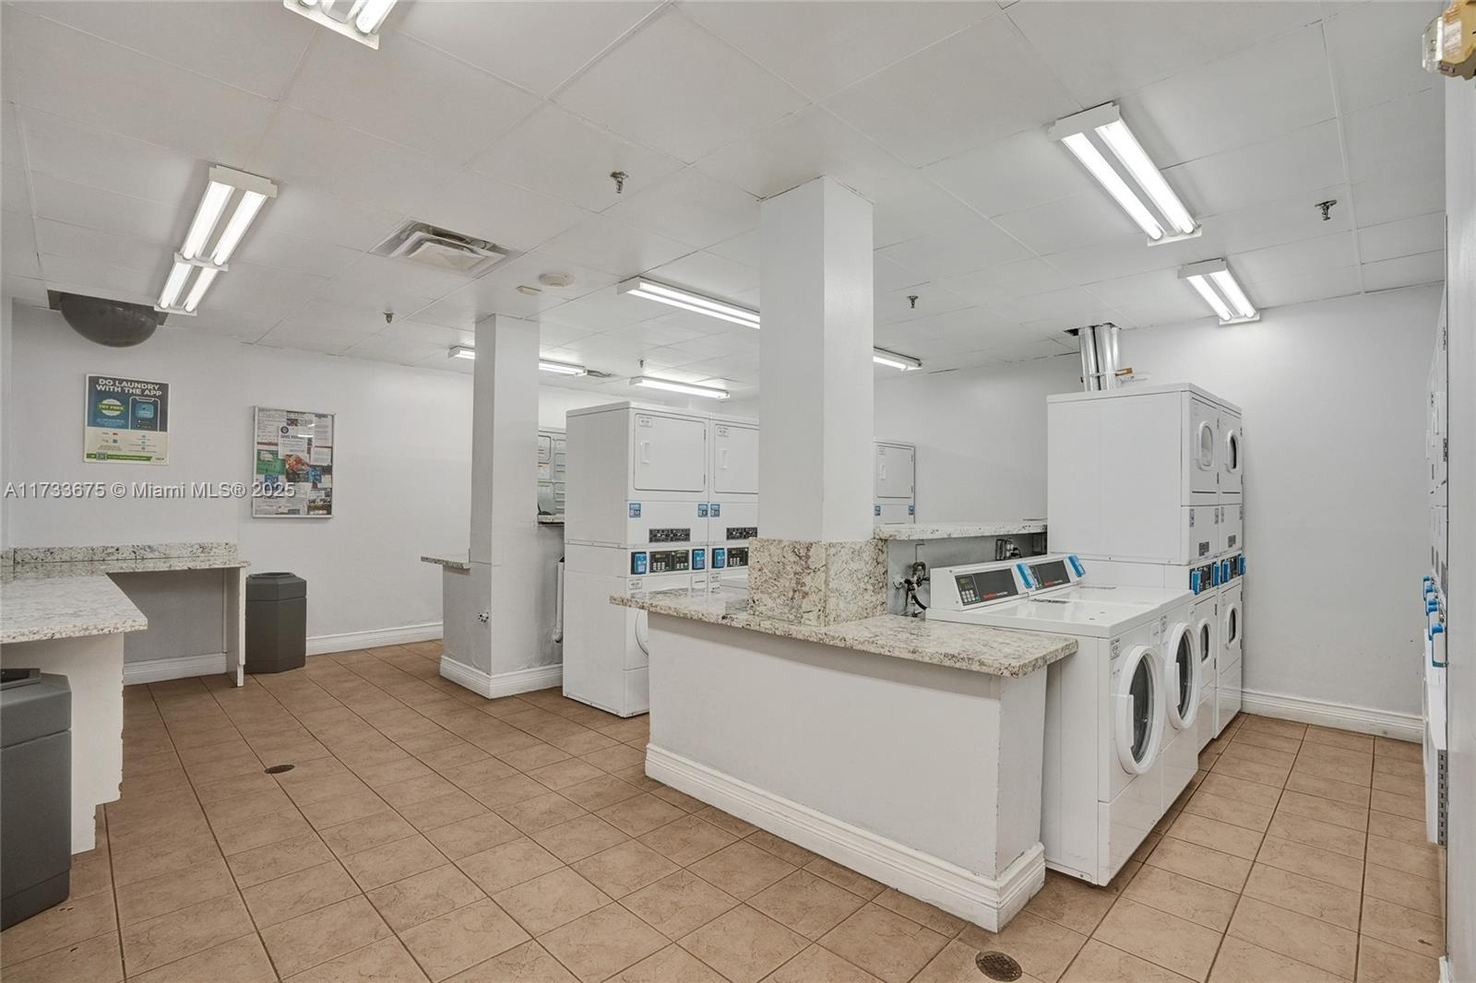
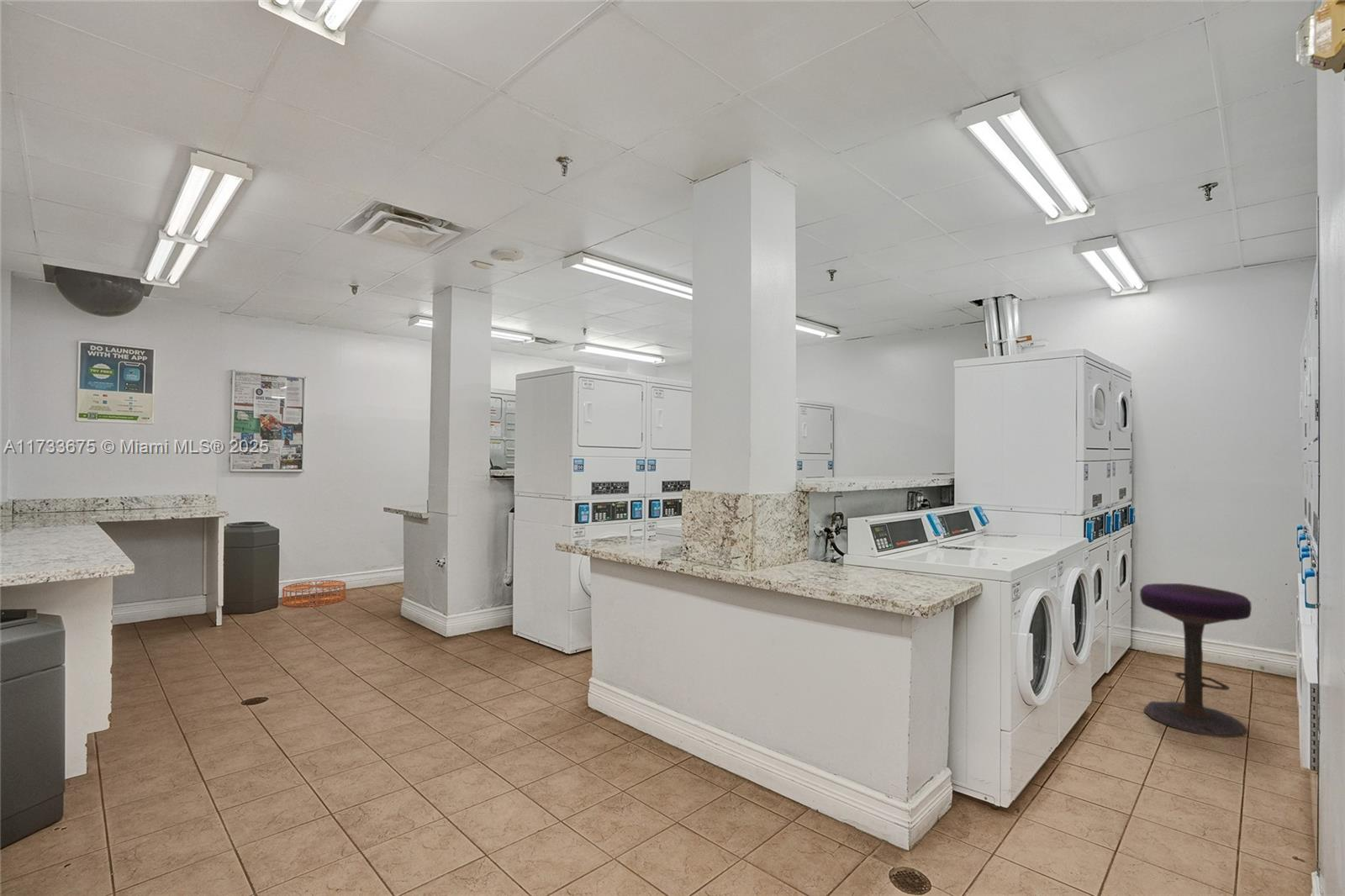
+ basket [282,579,346,608]
+ stool [1139,582,1253,738]
